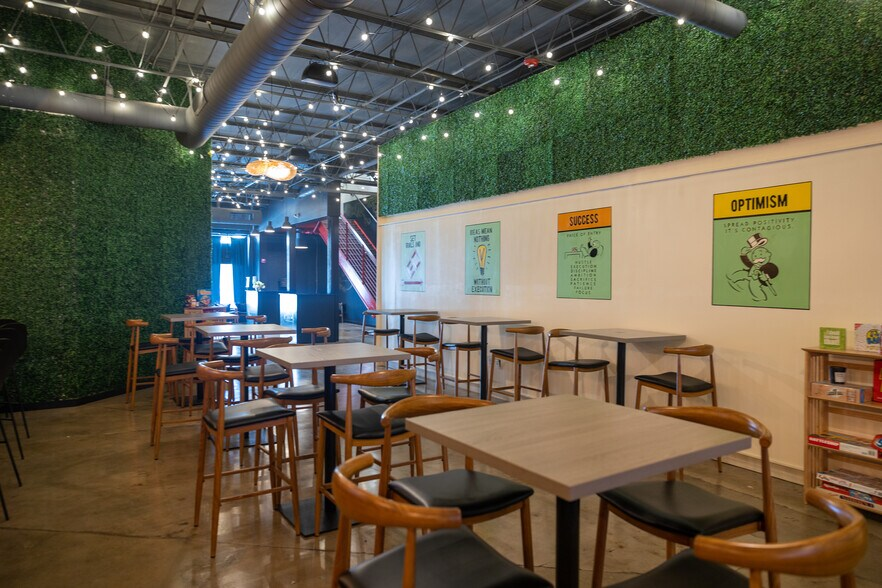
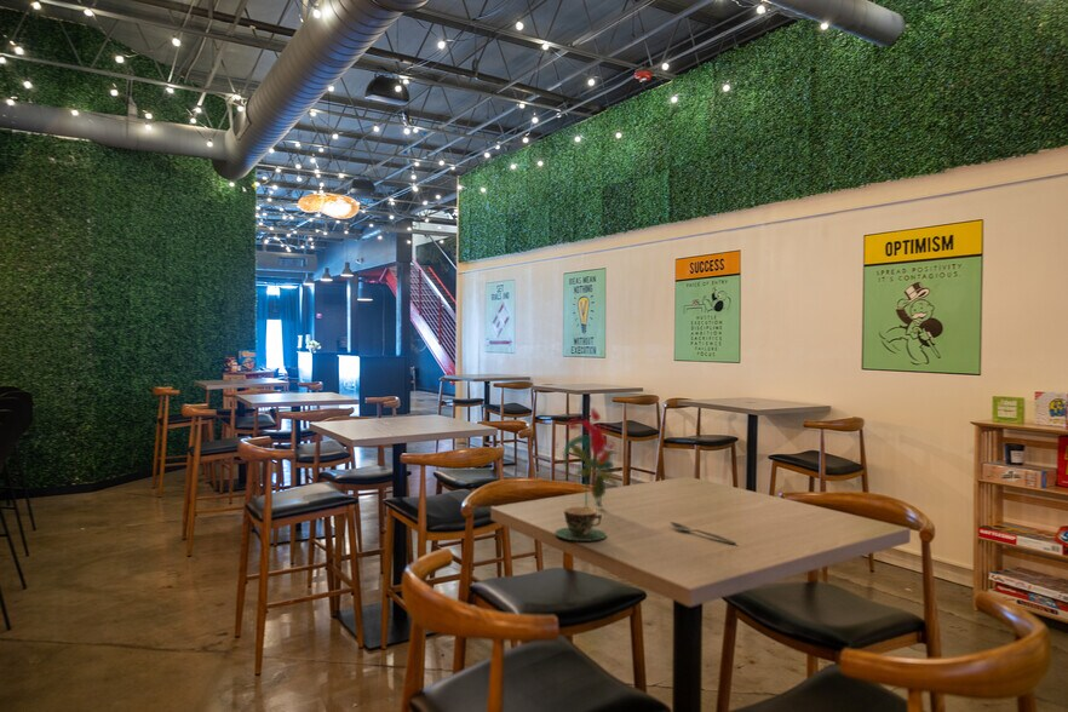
+ teacup [555,505,608,542]
+ spoon [670,521,737,546]
+ flower [551,407,622,509]
